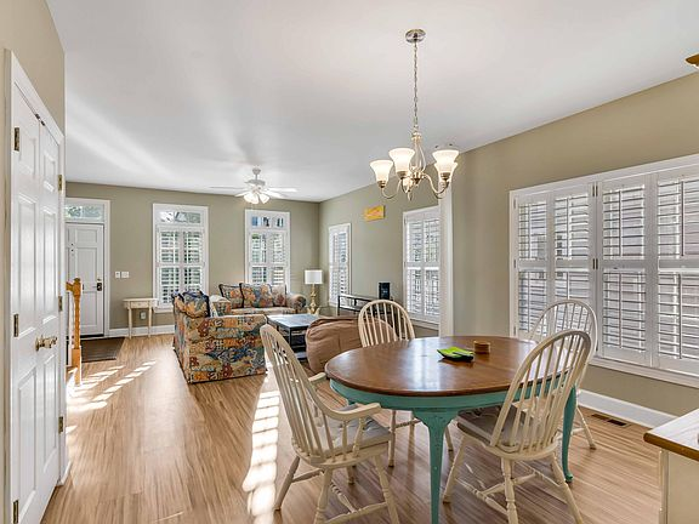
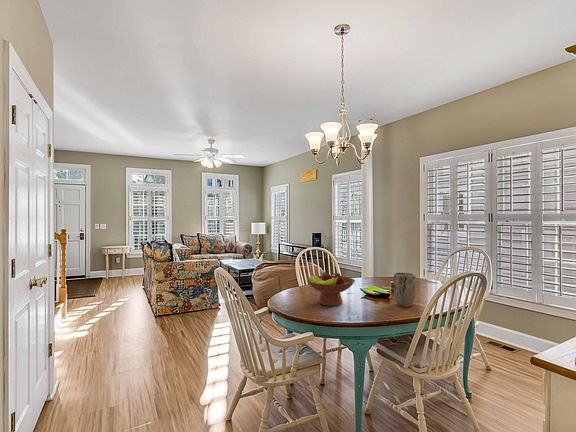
+ plant pot [393,271,417,308]
+ fruit bowl [305,271,356,307]
